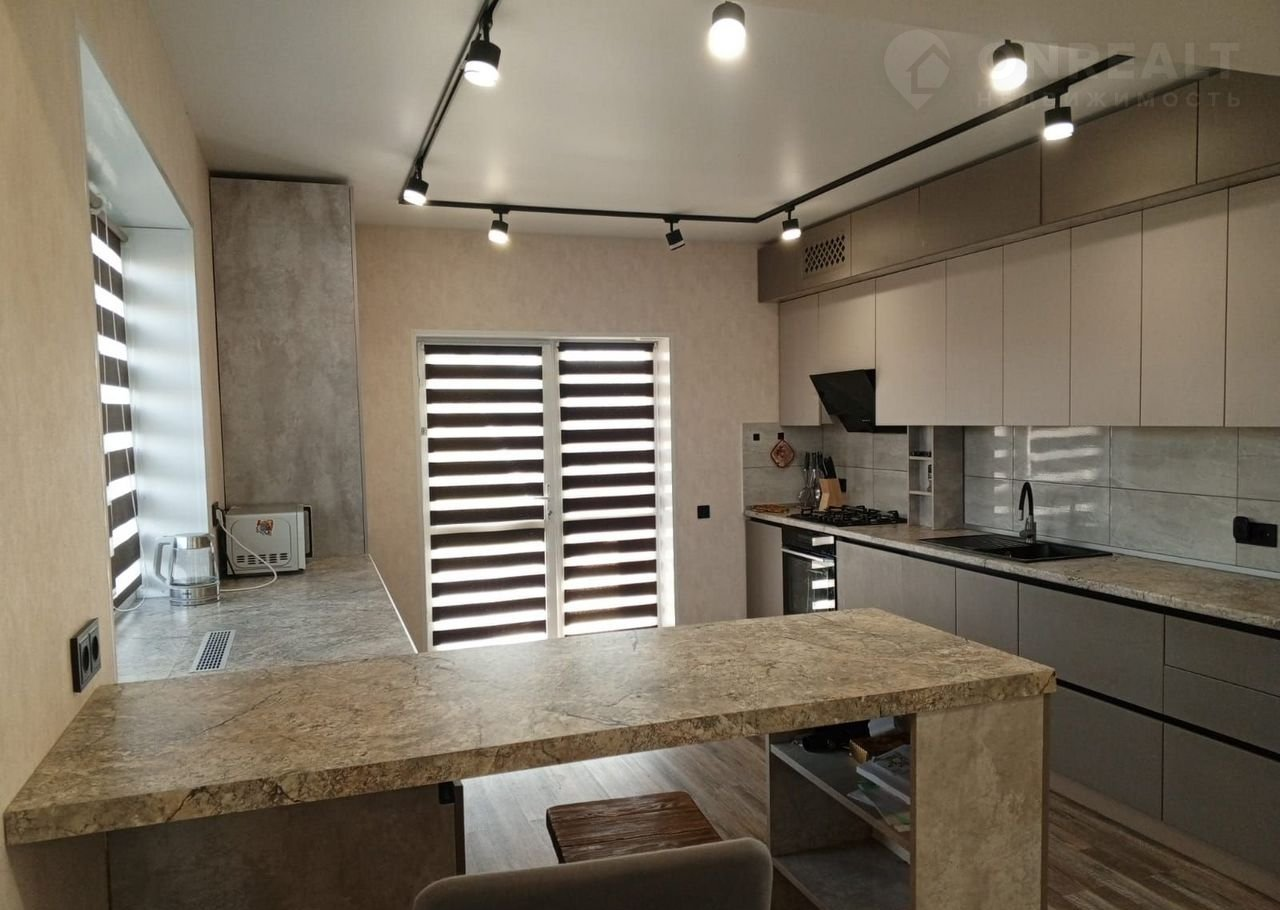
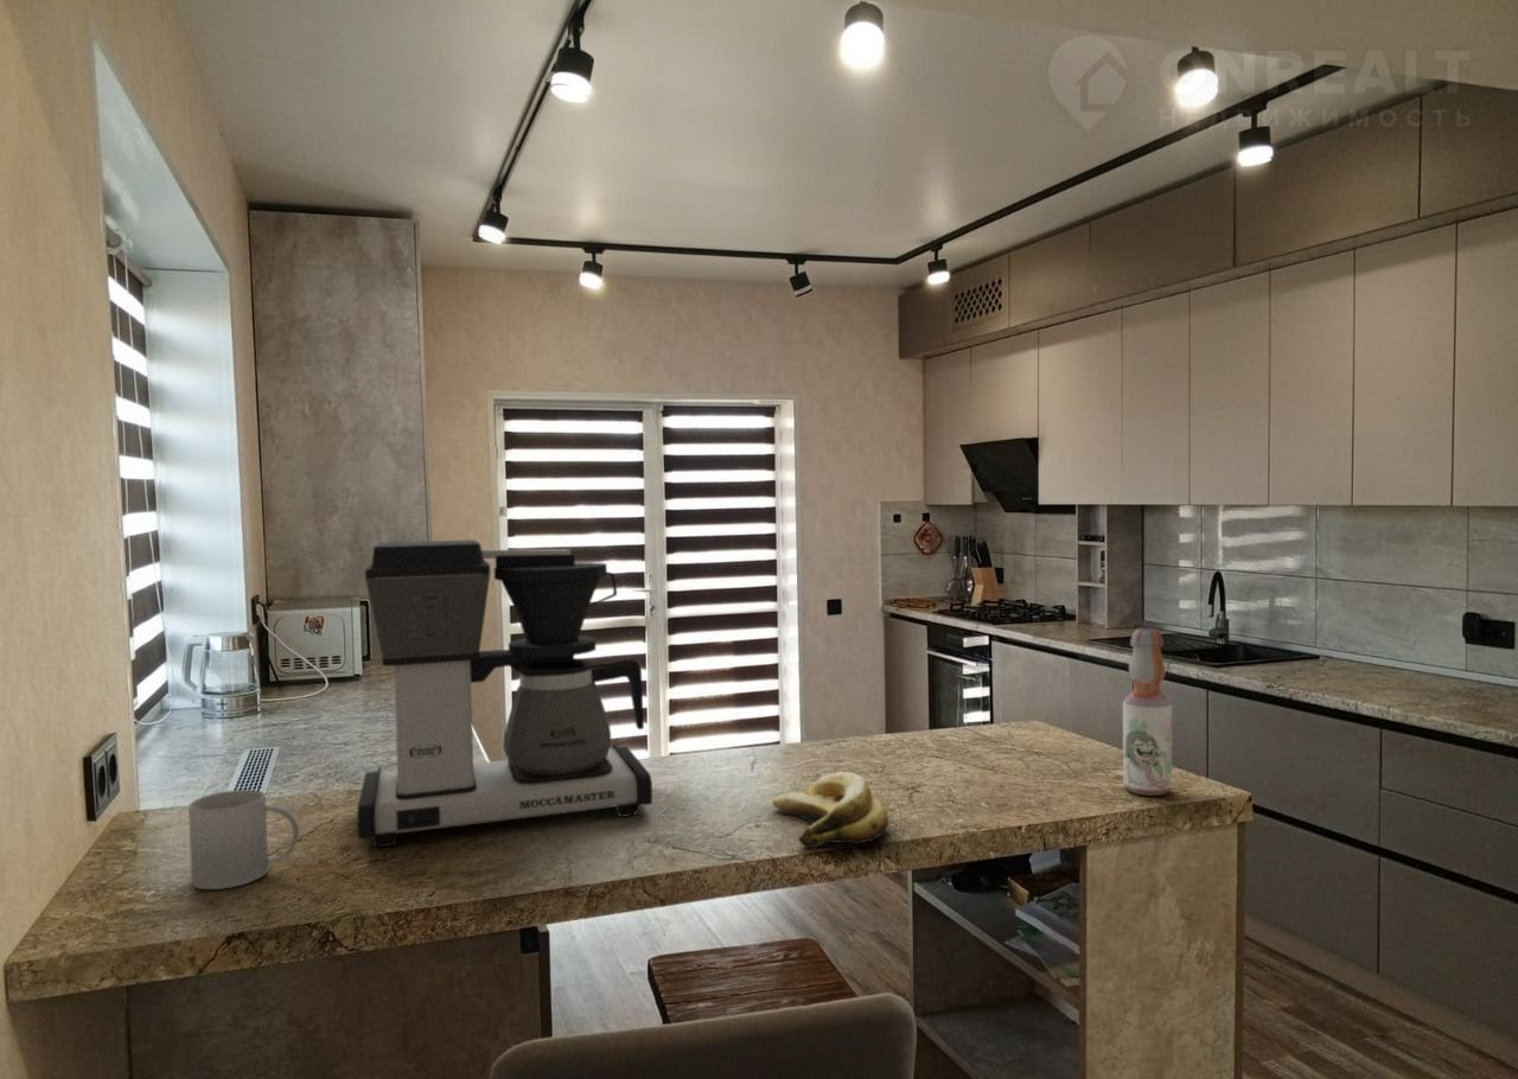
+ banana [772,771,889,849]
+ coffee maker [356,538,653,849]
+ bottle [1122,627,1173,797]
+ mug [187,788,300,890]
